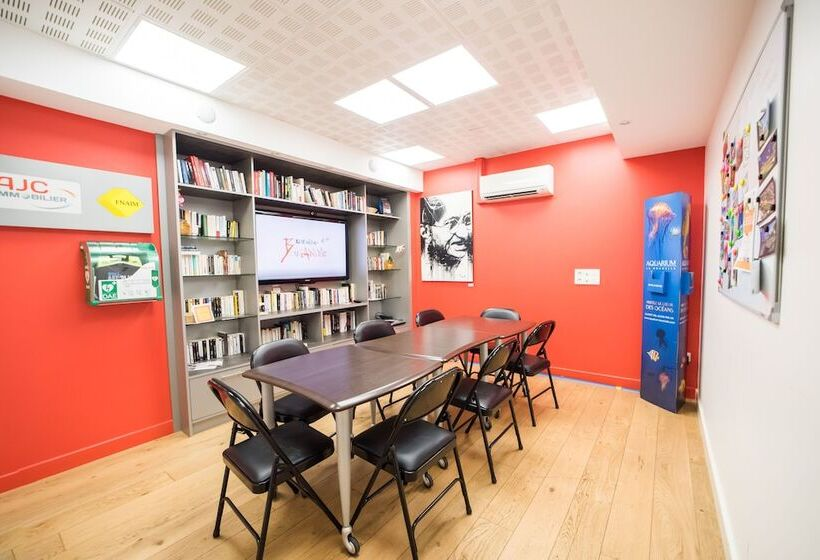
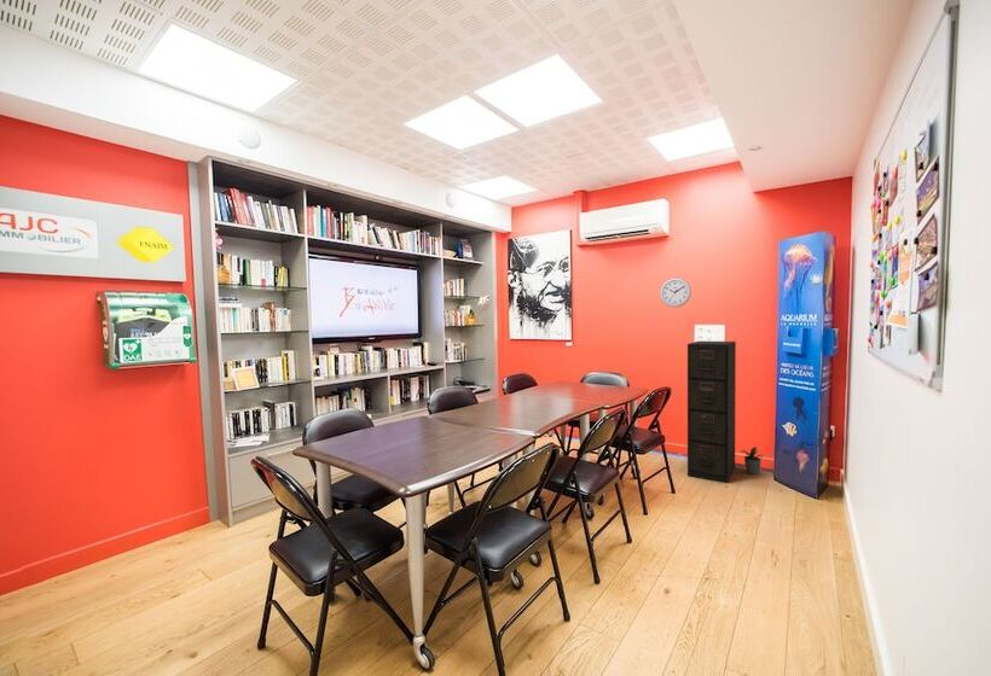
+ wall clock [659,276,692,308]
+ filing cabinet [686,340,737,484]
+ potted plant [740,445,765,476]
